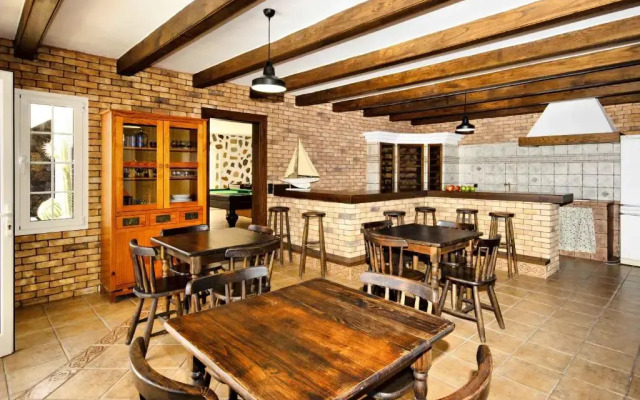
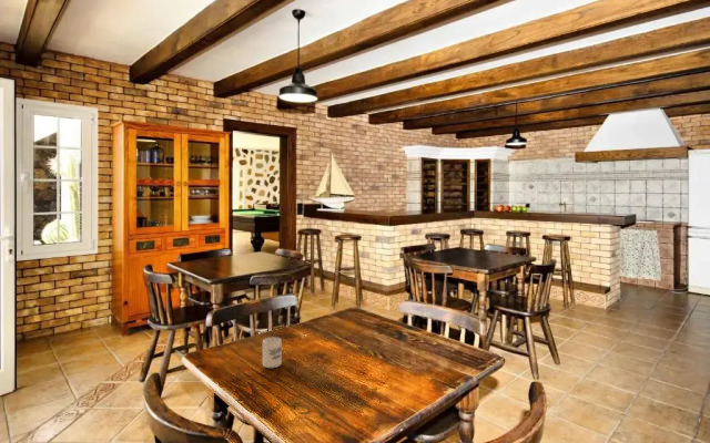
+ cup [262,336,283,369]
